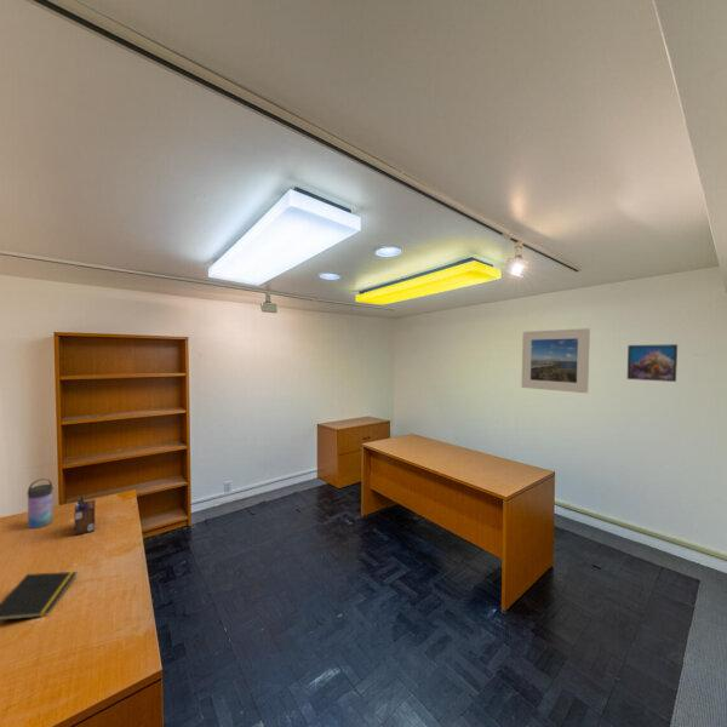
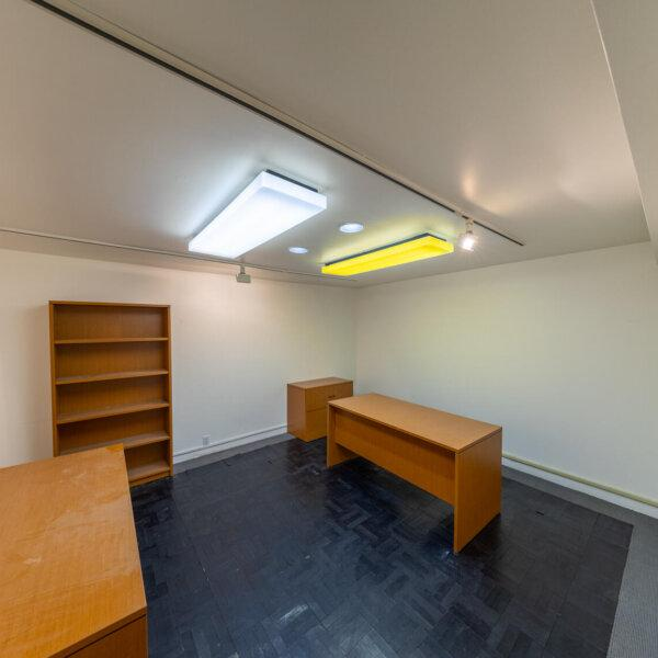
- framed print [626,343,679,383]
- water bottle [25,477,55,529]
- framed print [520,327,591,394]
- notepad [0,571,79,622]
- desk organizer [73,493,96,537]
